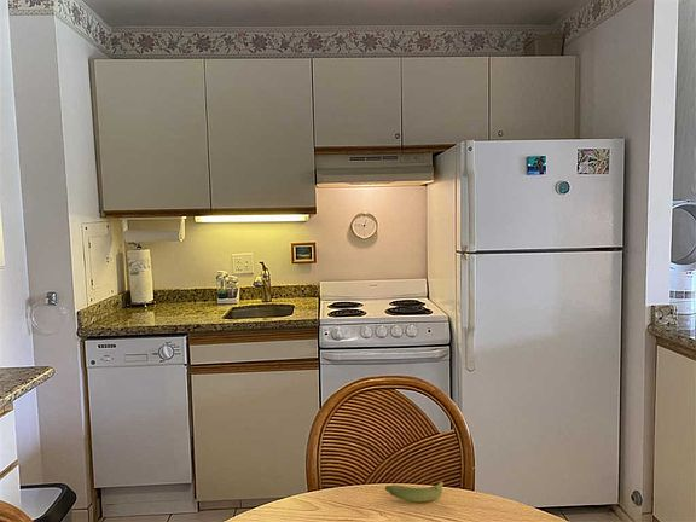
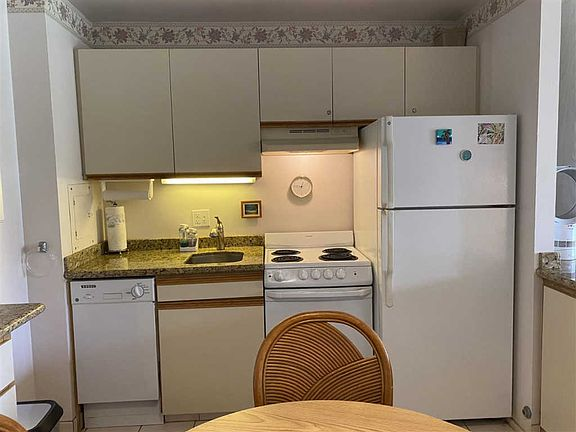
- banana [384,480,445,503]
